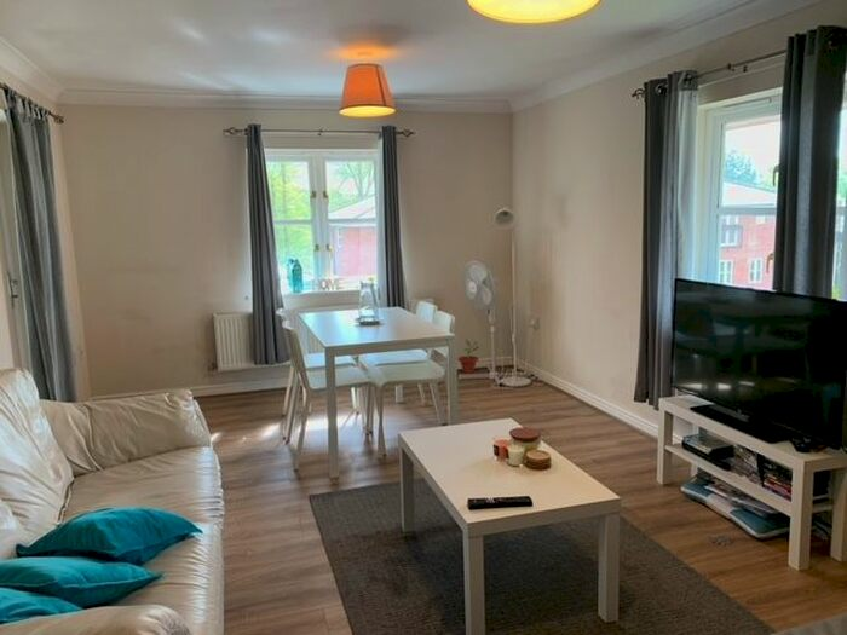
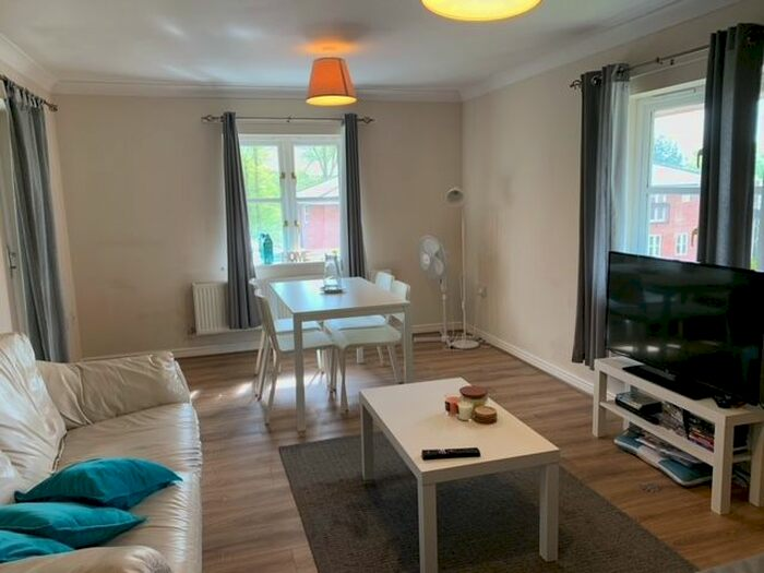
- potted plant [457,337,480,374]
